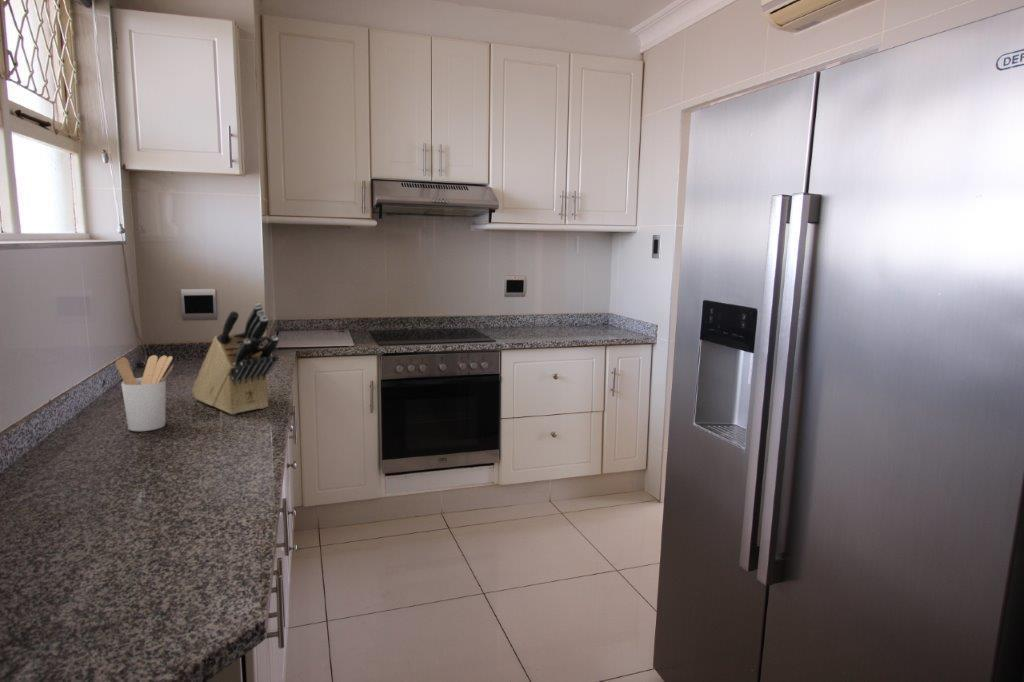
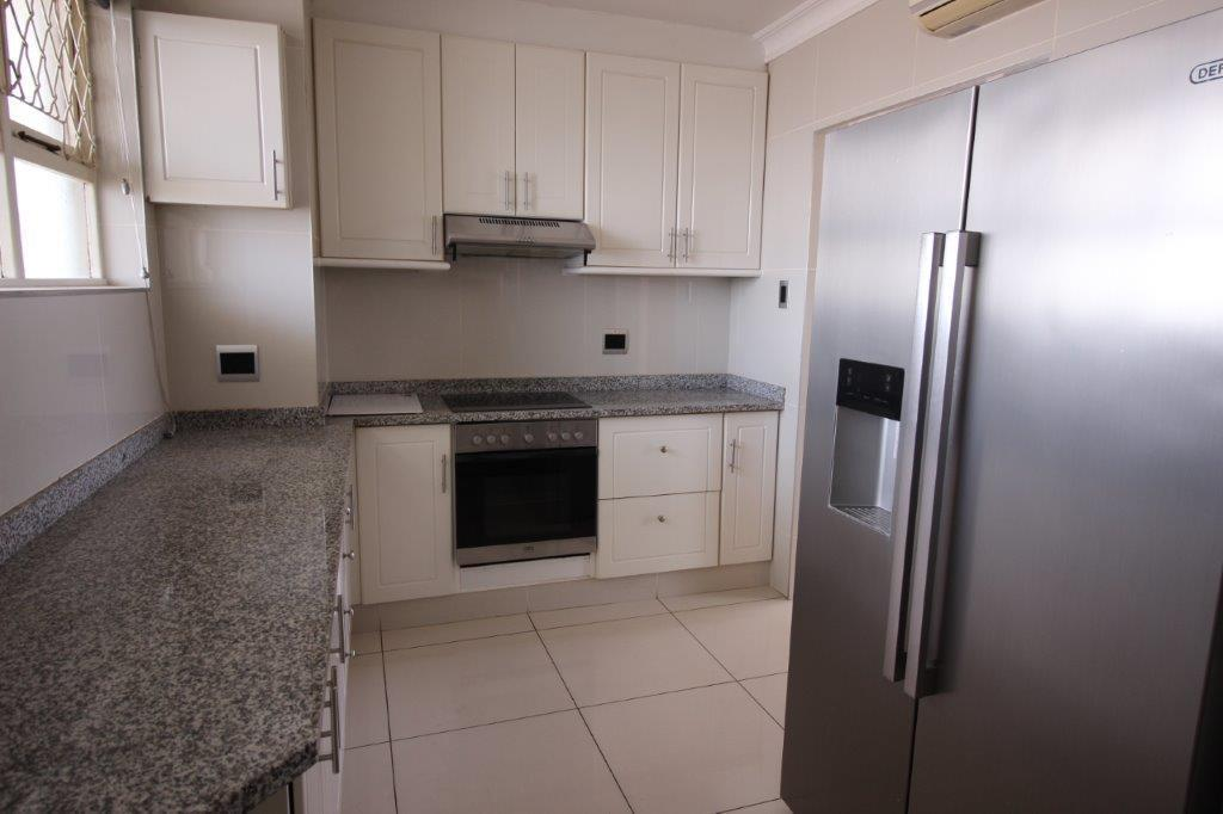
- knife block [191,303,280,415]
- utensil holder [115,354,175,432]
